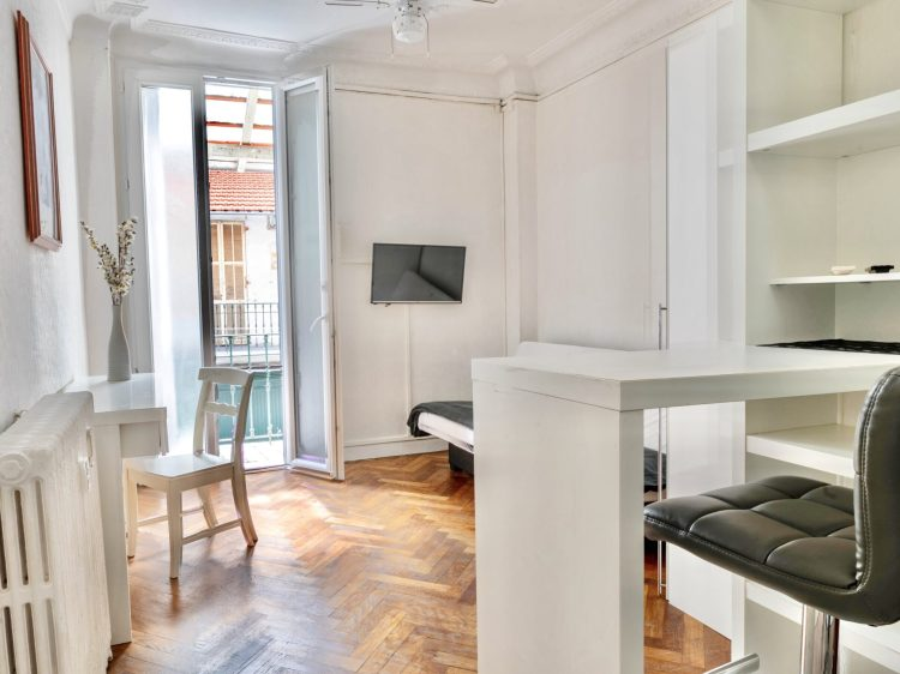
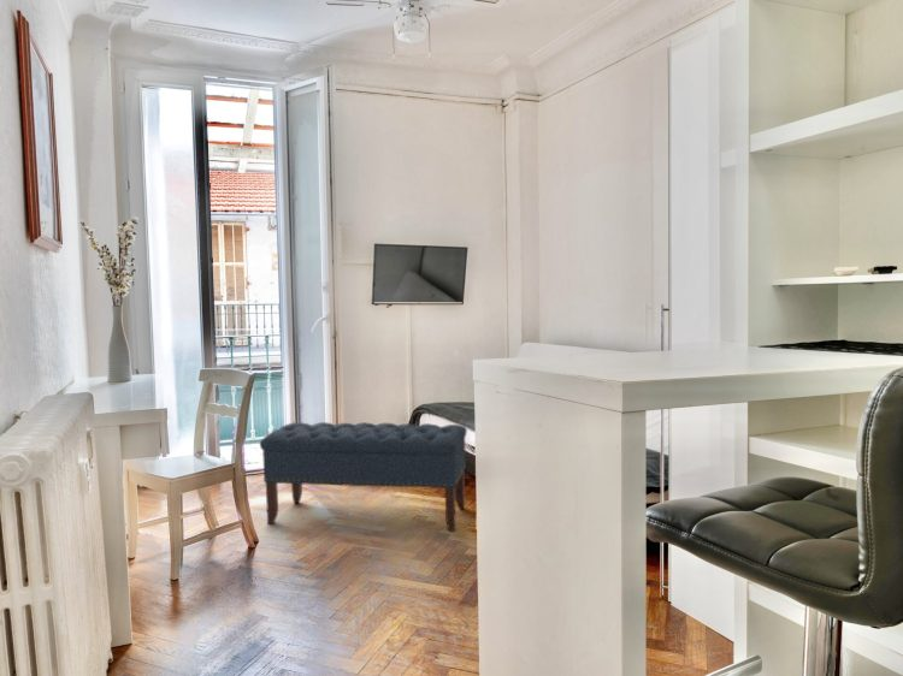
+ bench [259,421,468,533]
